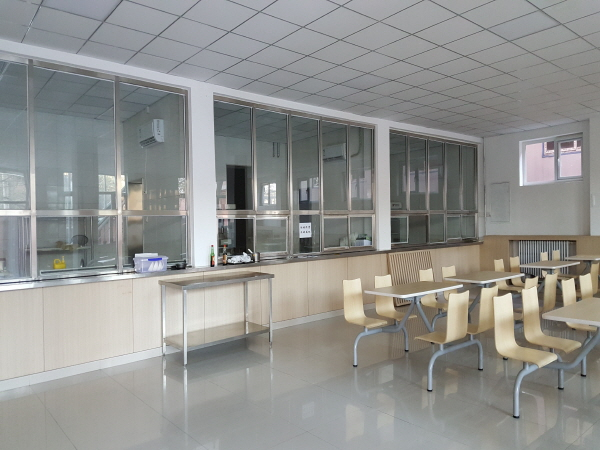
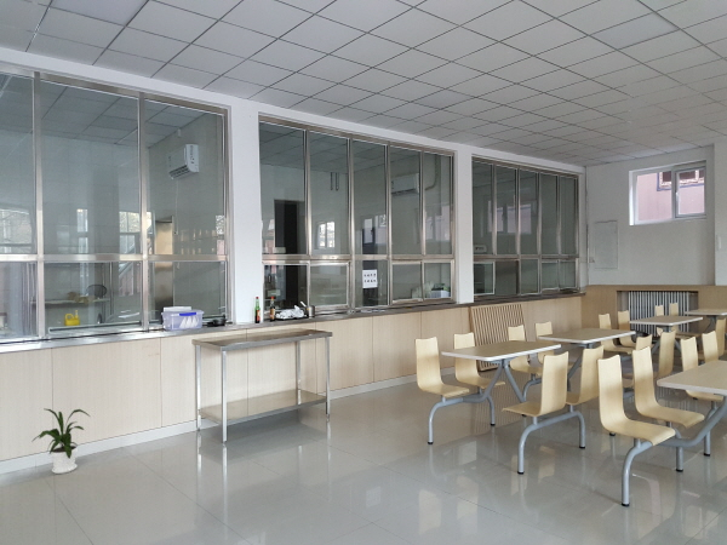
+ house plant [30,408,91,475]
